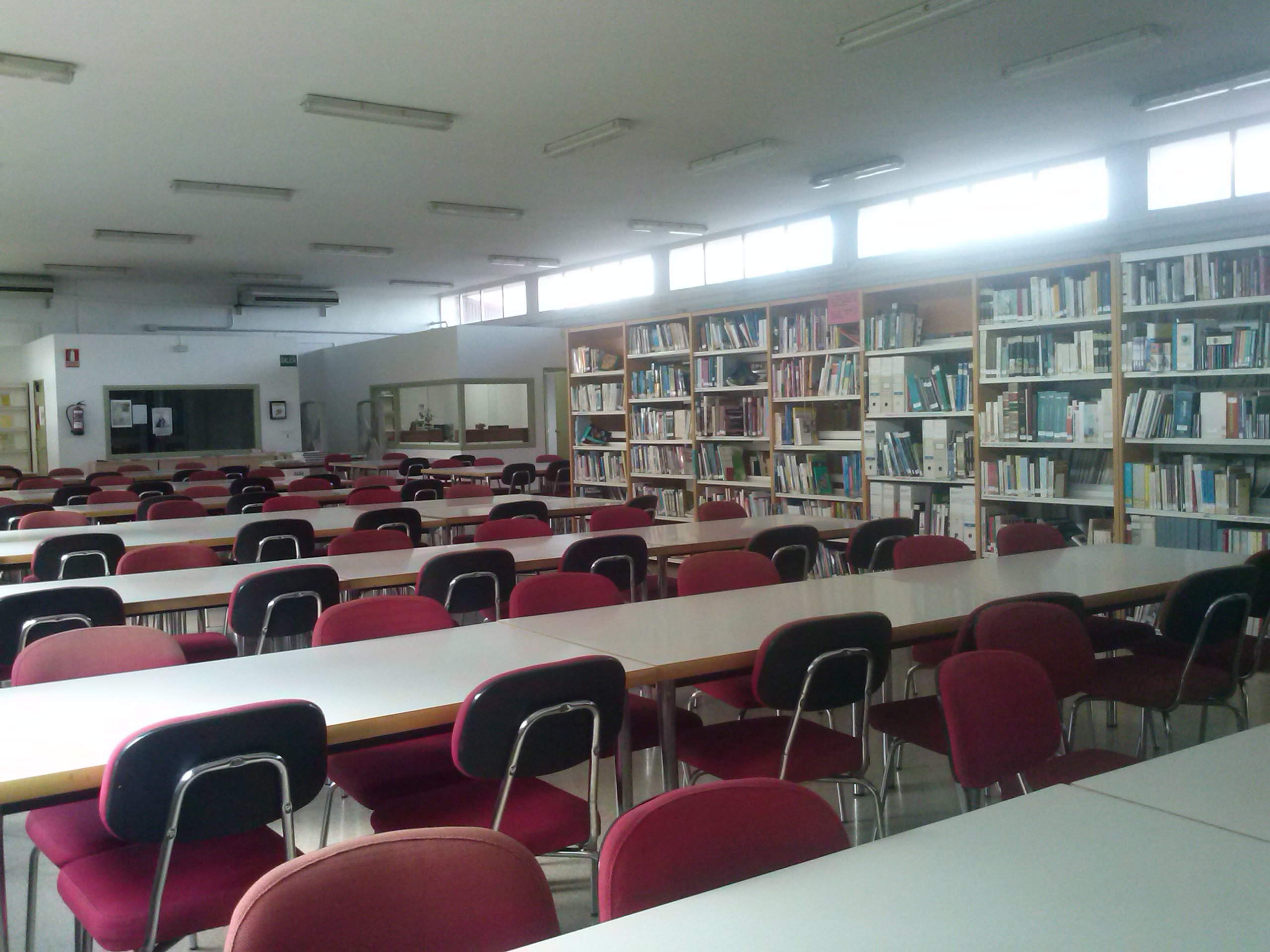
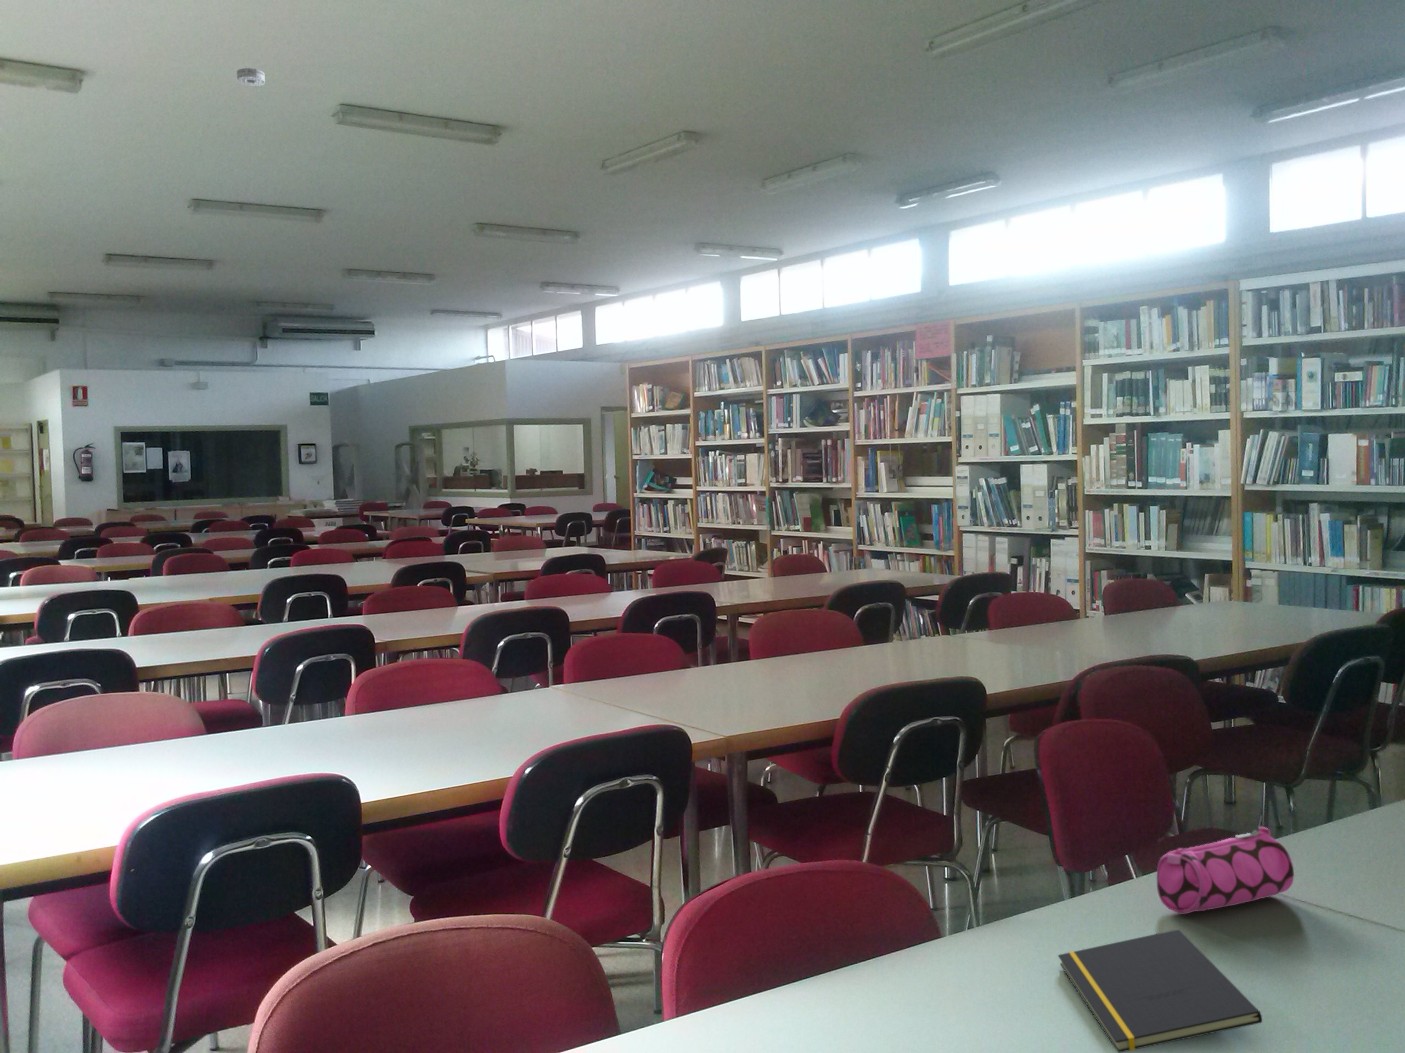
+ notepad [1058,928,1263,1053]
+ smoke detector [237,67,266,86]
+ pencil case [1156,826,1294,915]
